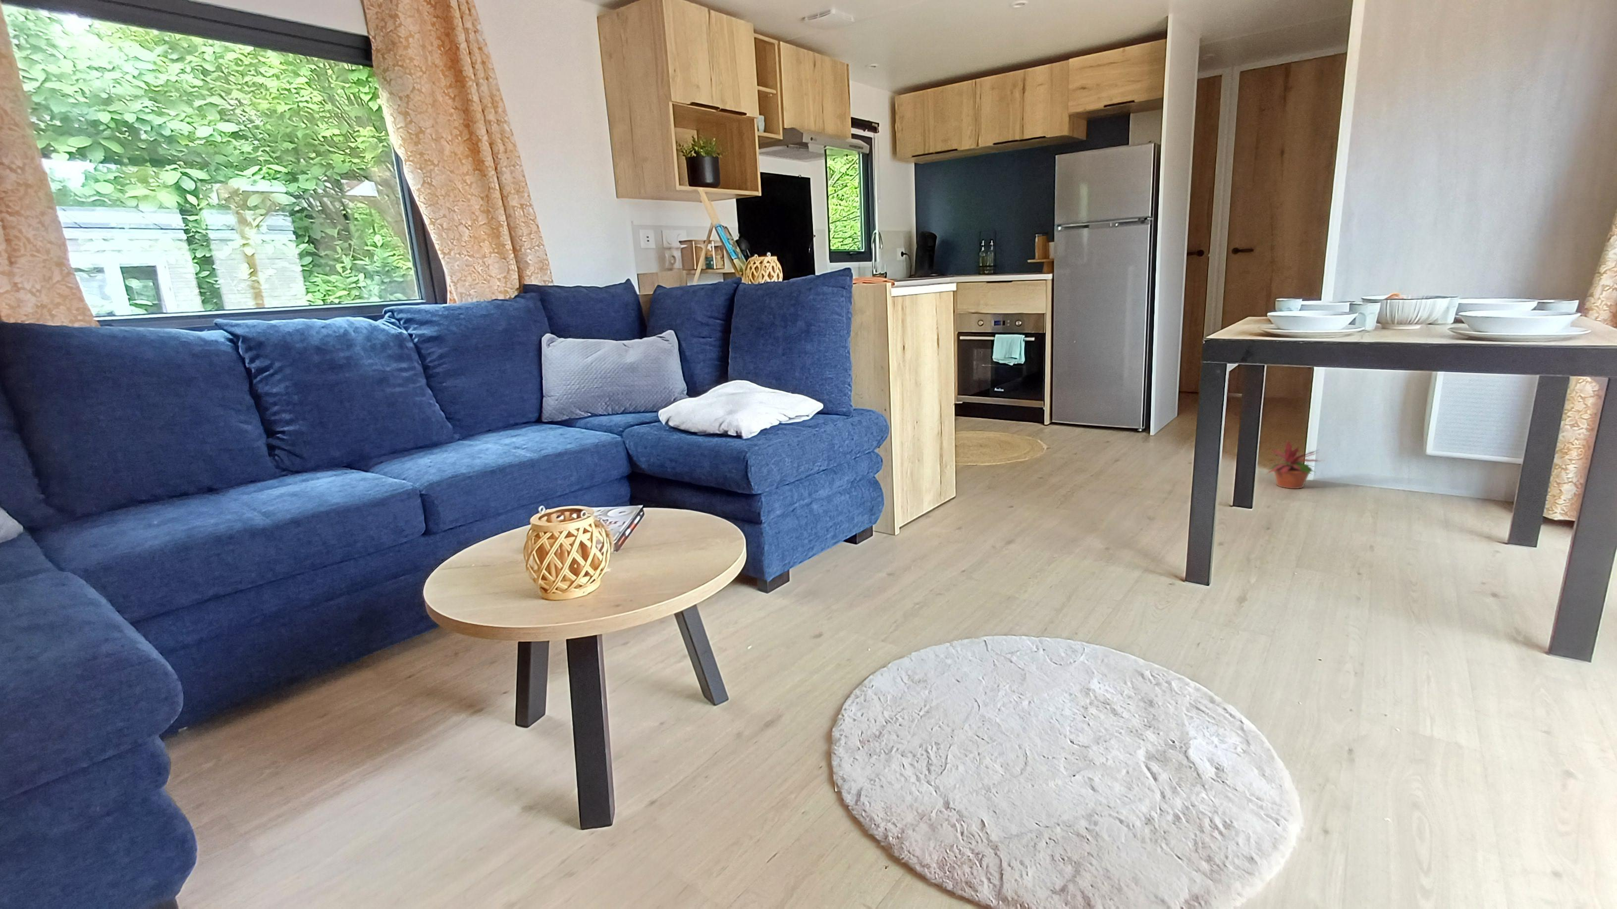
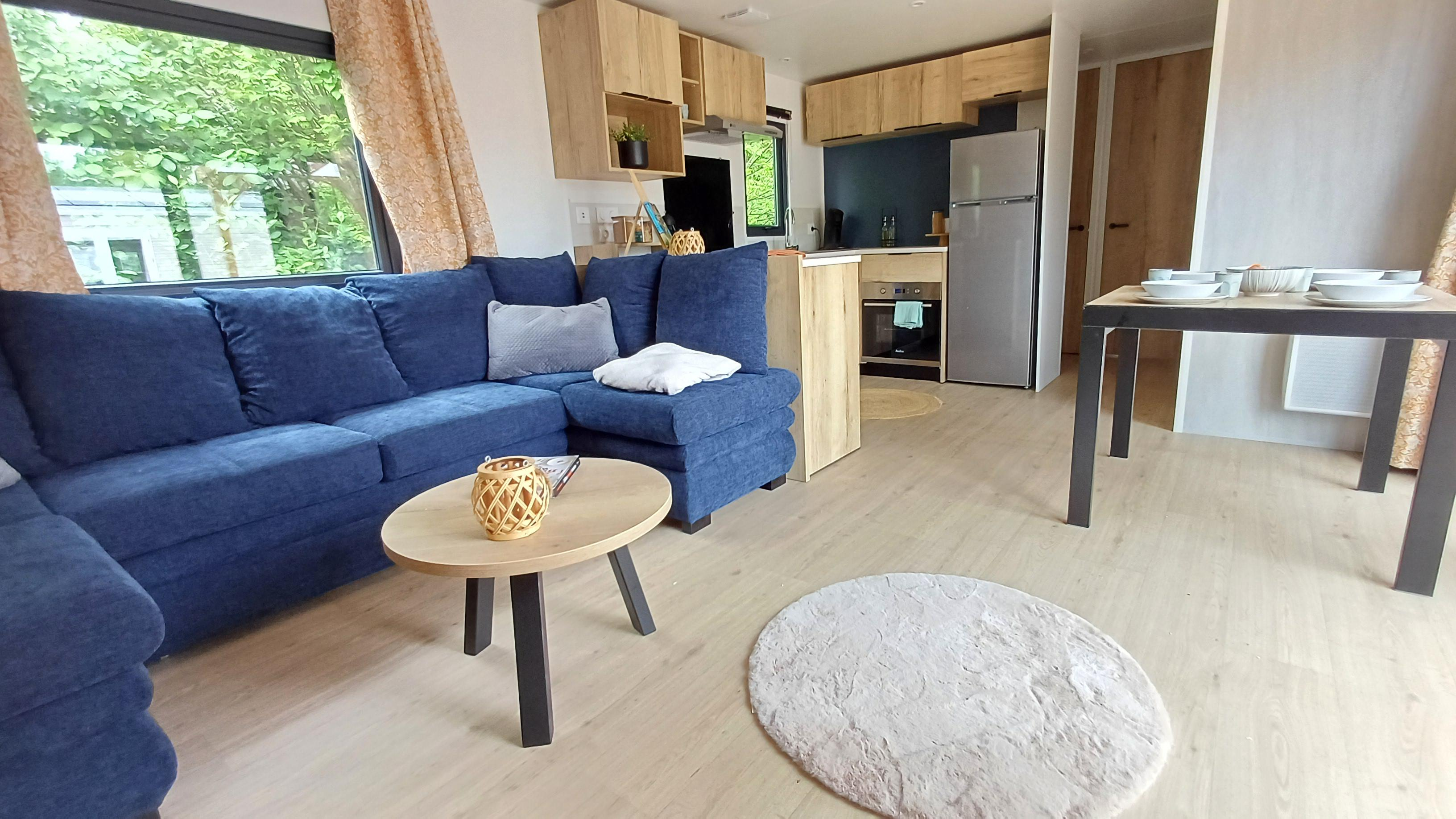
- potted plant [1264,440,1324,489]
